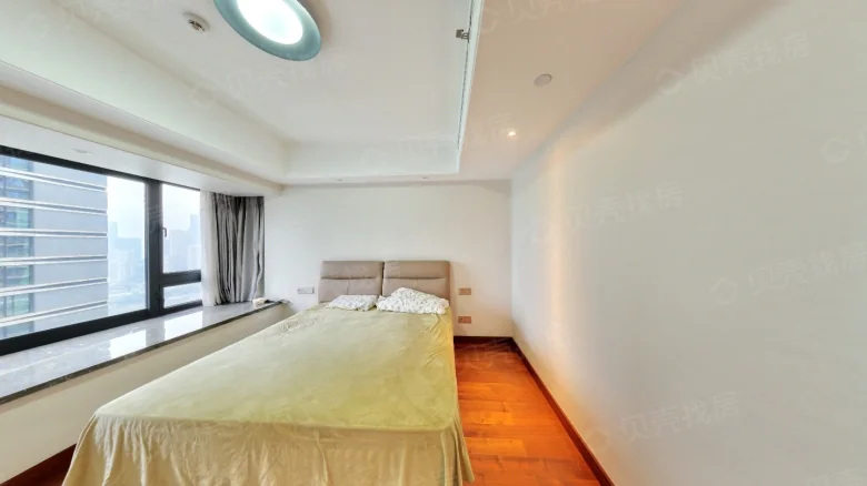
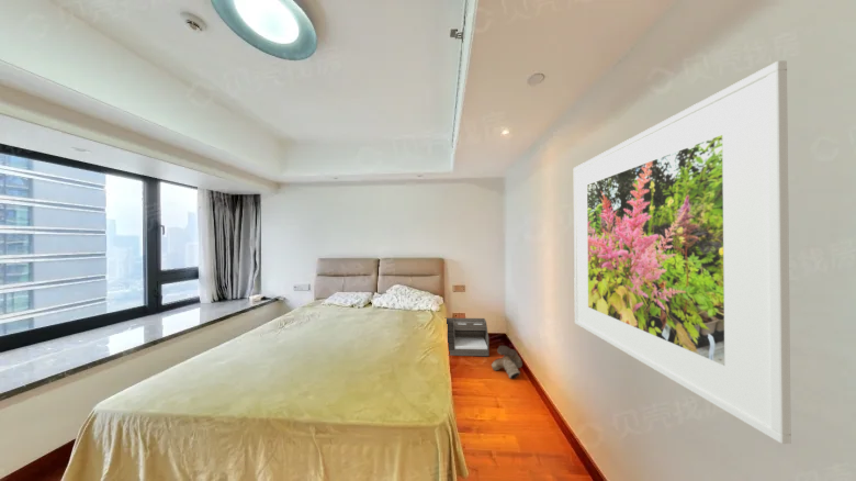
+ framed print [573,59,792,445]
+ bed [446,317,489,357]
+ boots [491,345,523,380]
